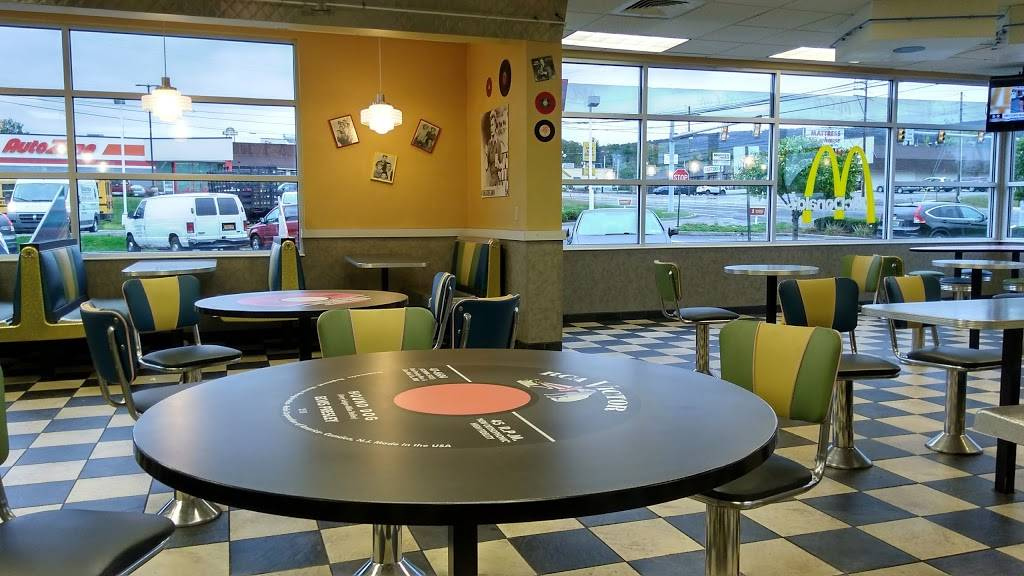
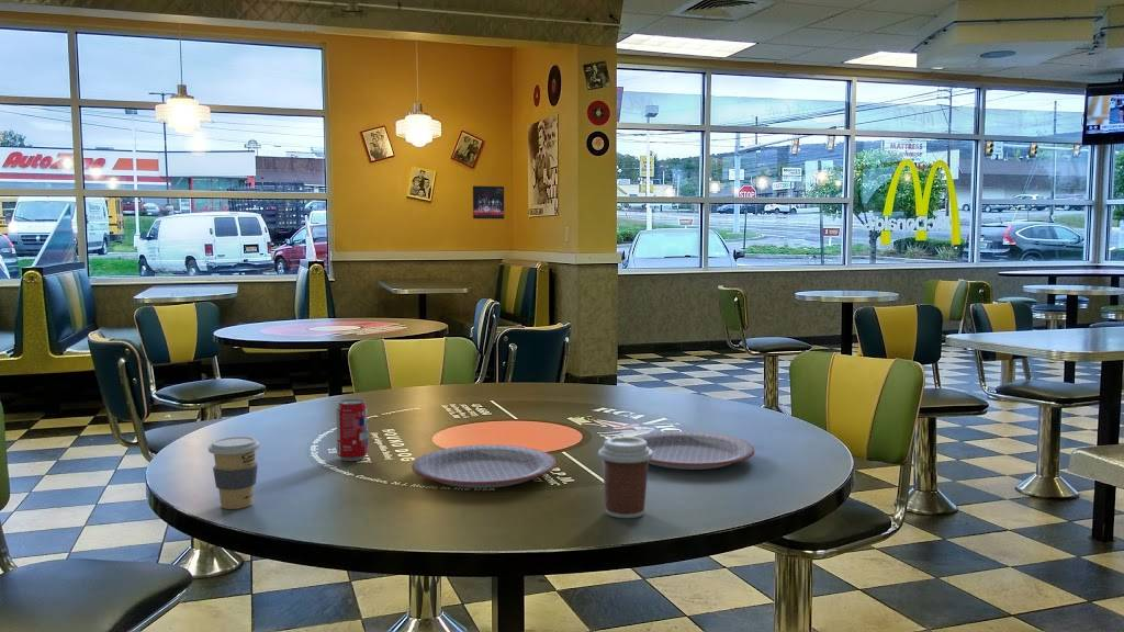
+ coffee cup [597,436,653,519]
+ album cover [472,185,505,221]
+ plate [631,430,755,471]
+ beverage can [335,398,369,462]
+ coffee cup [207,436,261,510]
+ plate [411,443,558,489]
